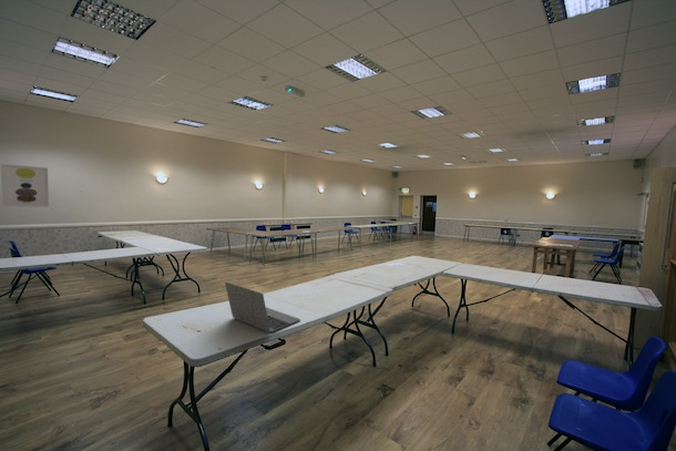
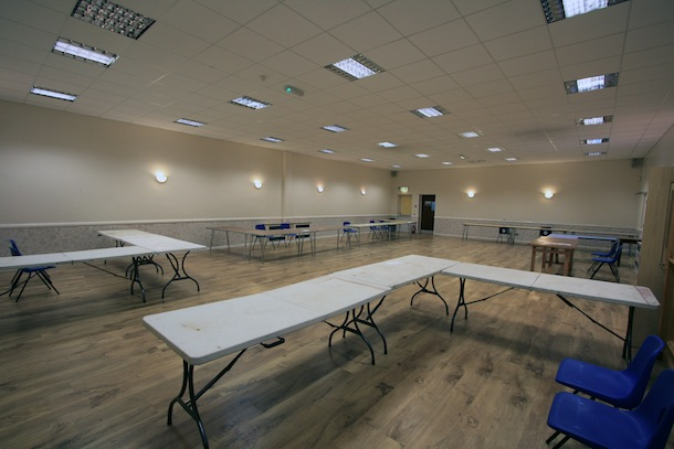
- laptop [224,281,301,334]
- wall art [0,163,50,208]
